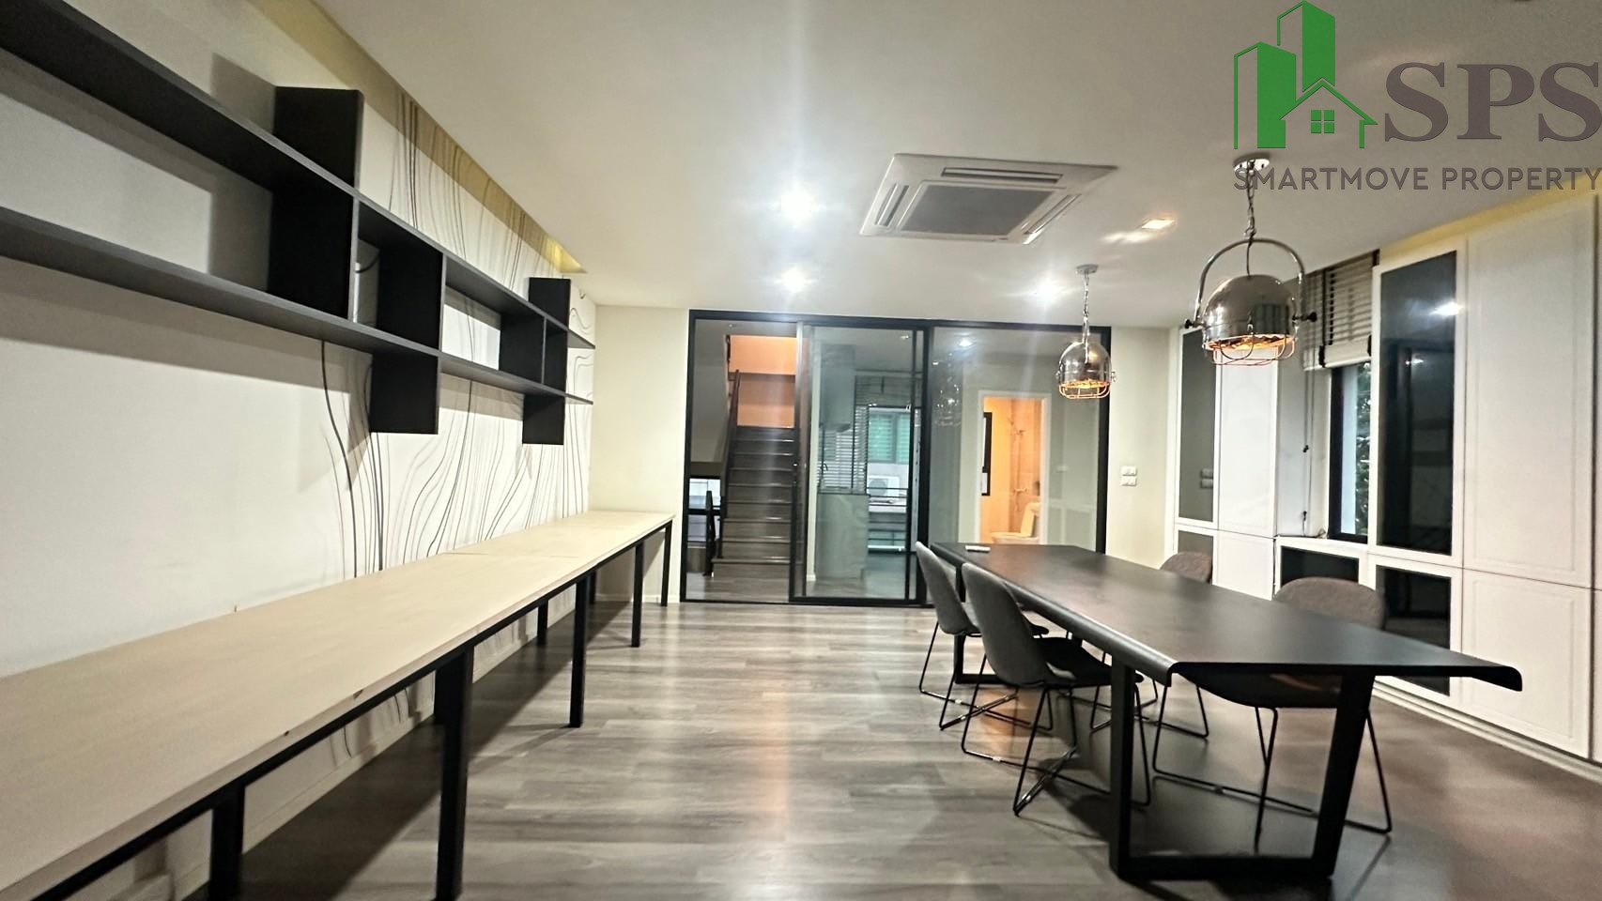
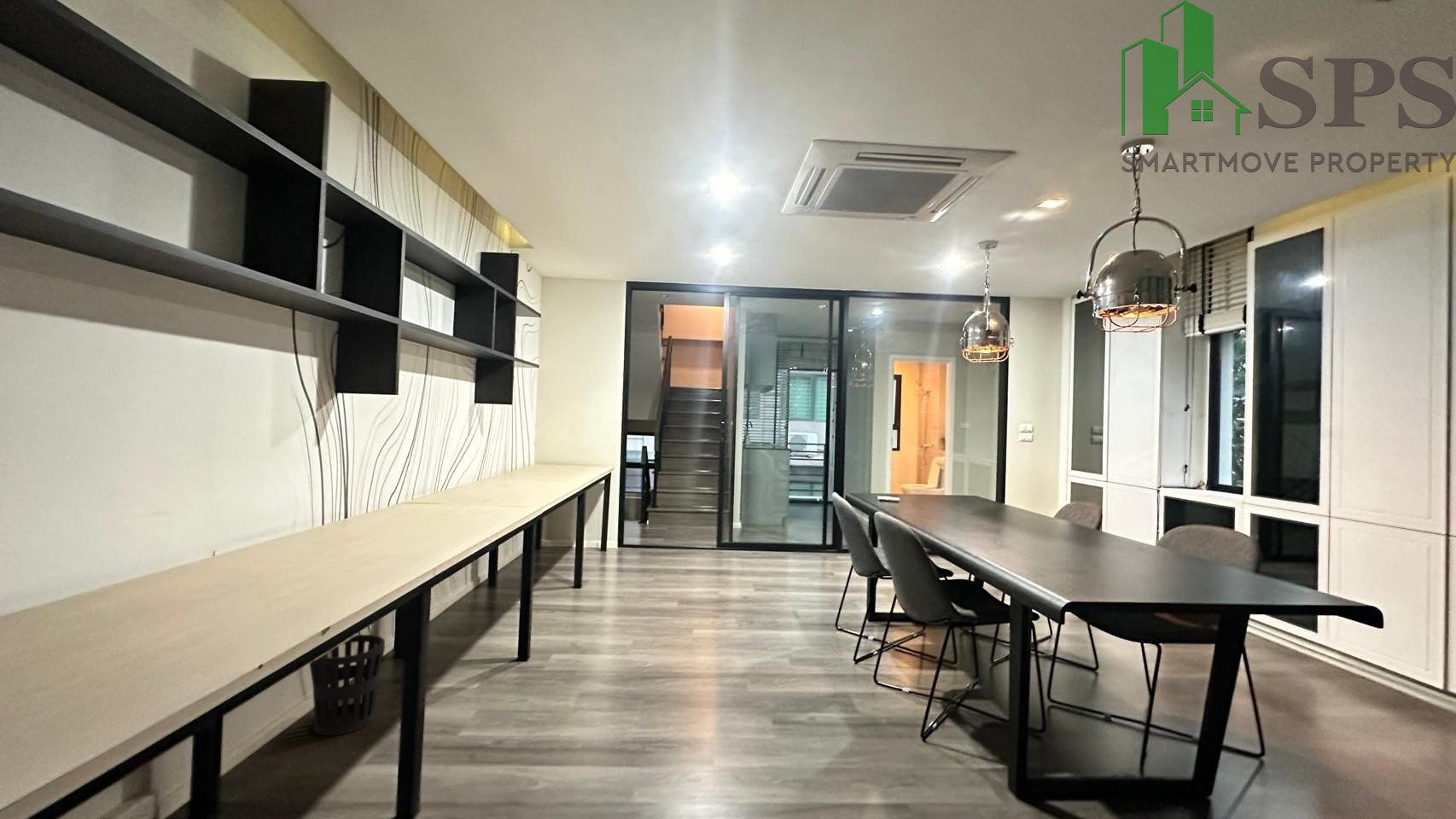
+ wastebasket [309,634,386,736]
